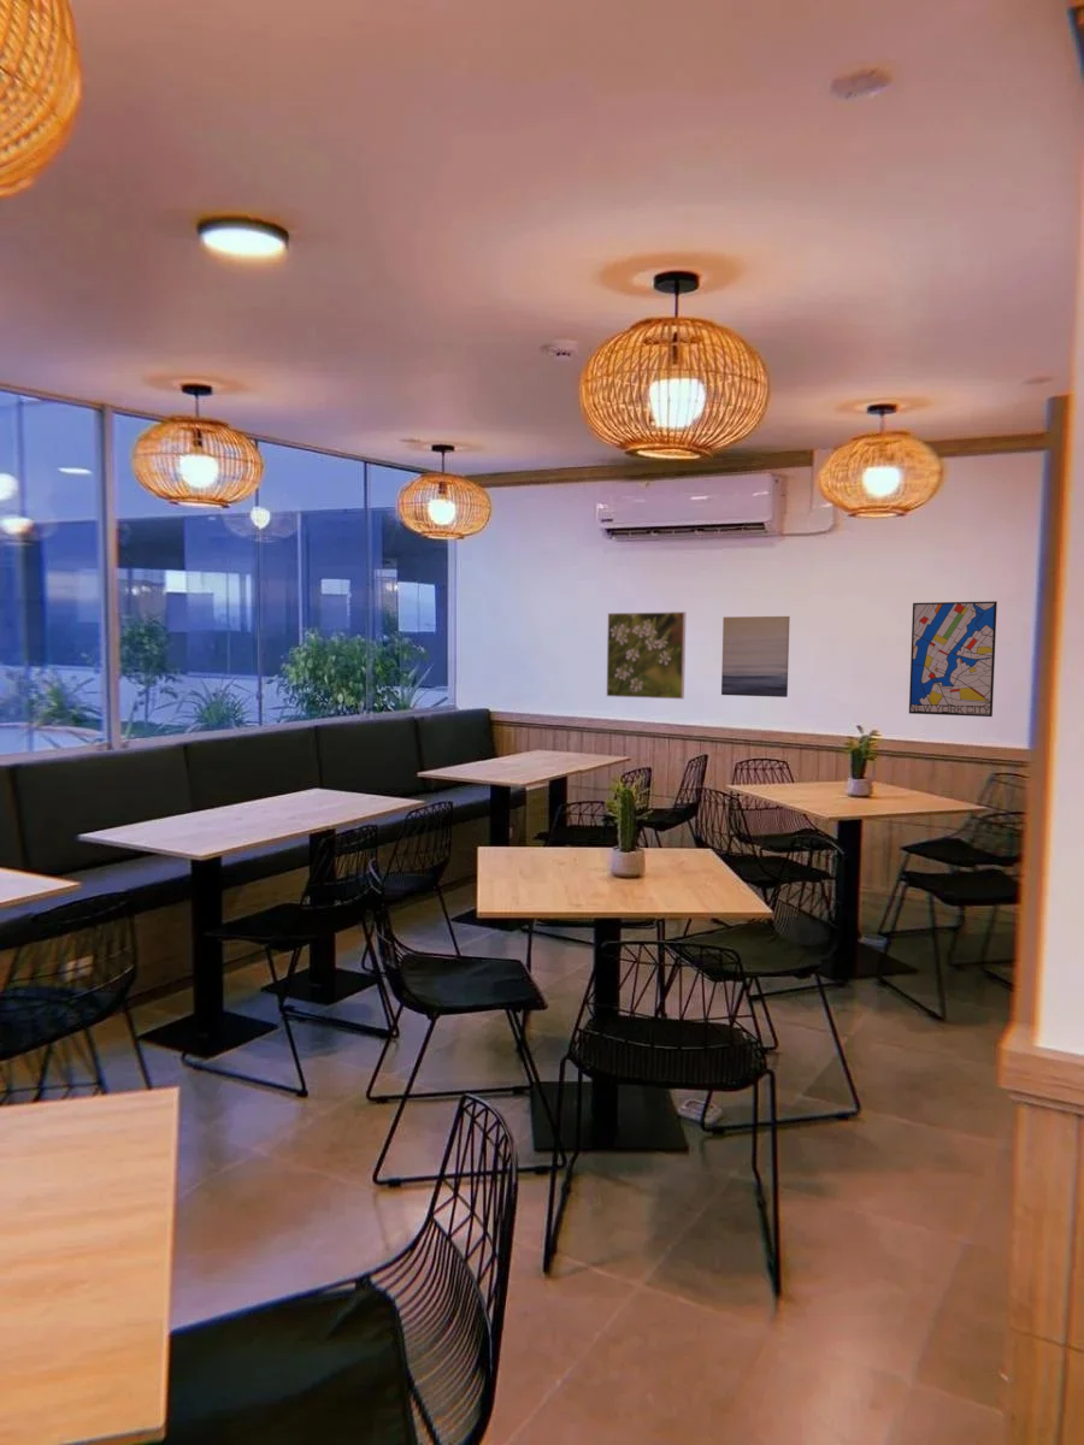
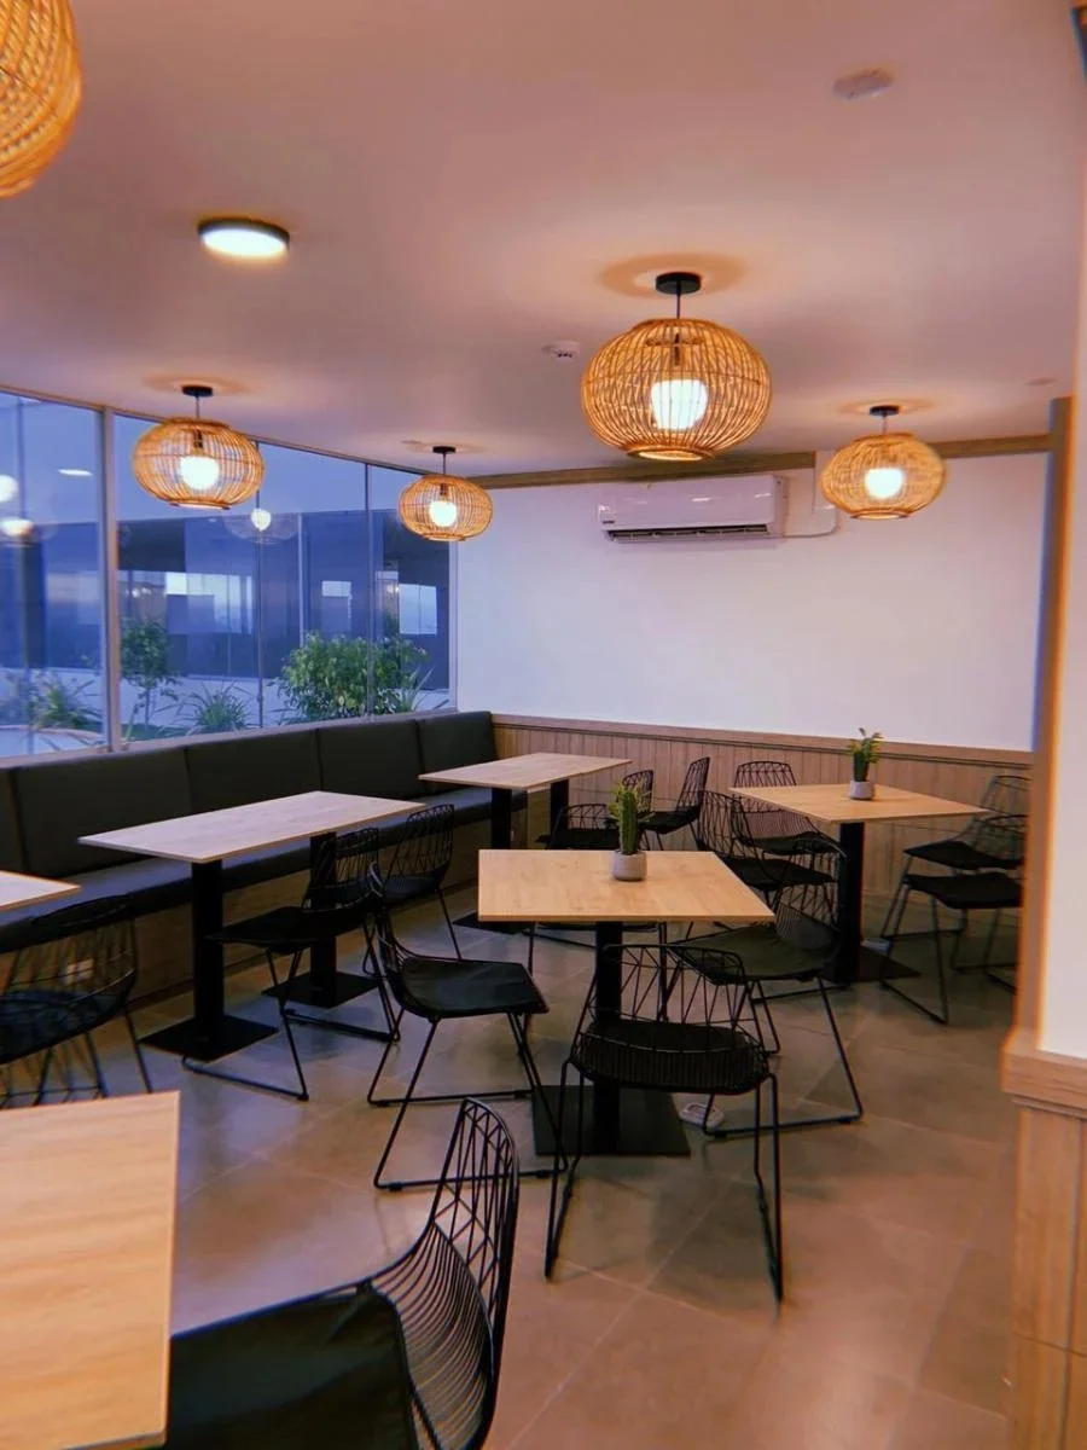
- wall art [720,615,791,698]
- wall art [908,600,998,718]
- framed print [606,611,687,700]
